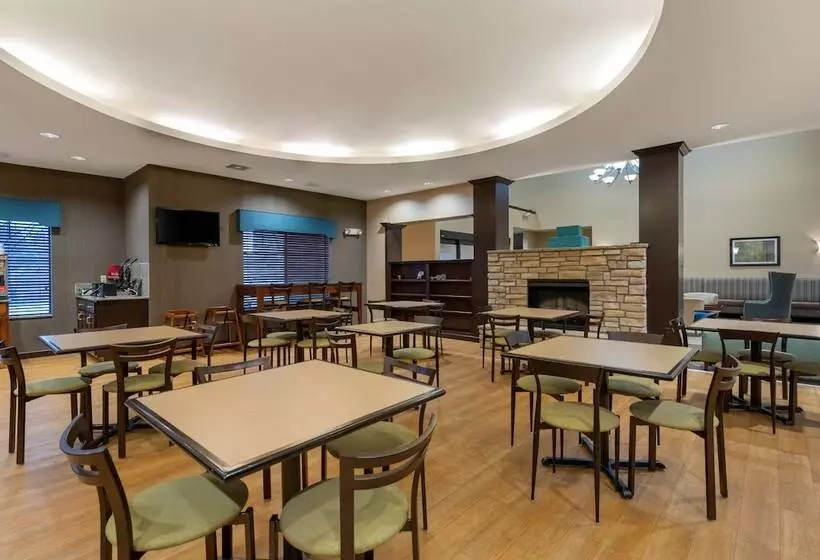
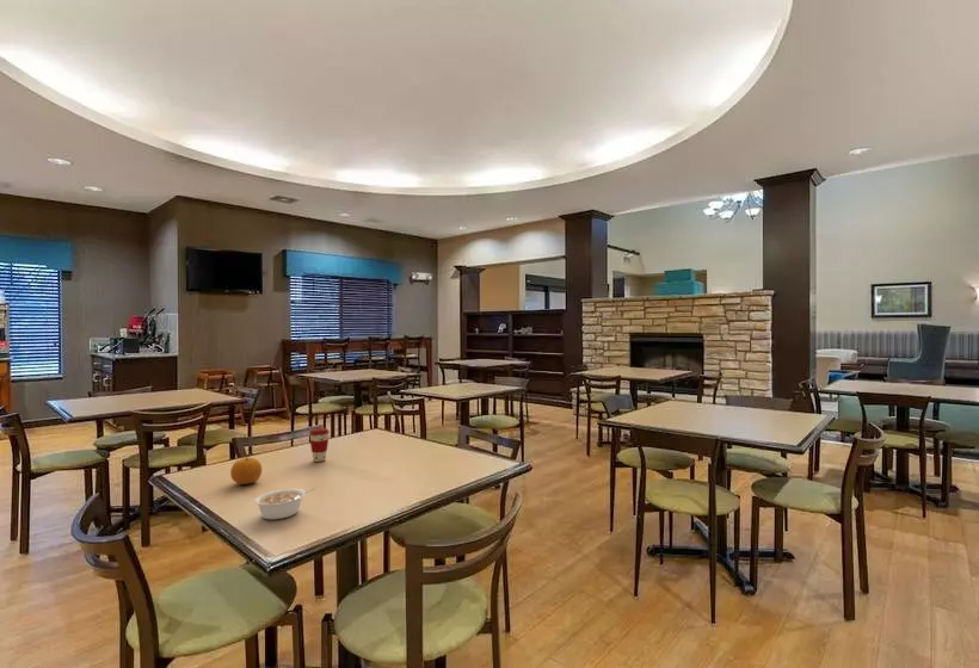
+ coffee cup [308,427,331,463]
+ legume [253,487,318,520]
+ fruit [229,452,263,485]
